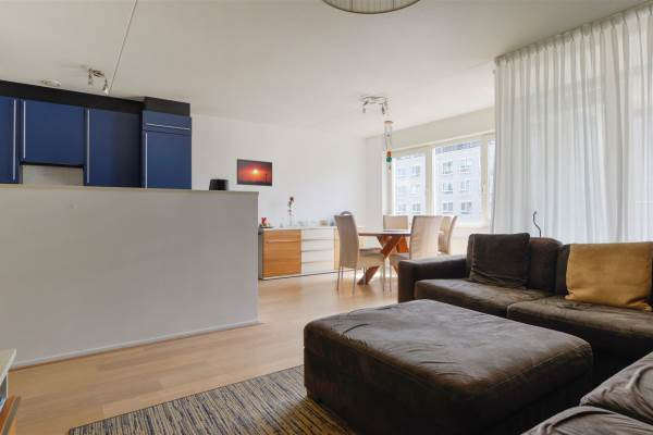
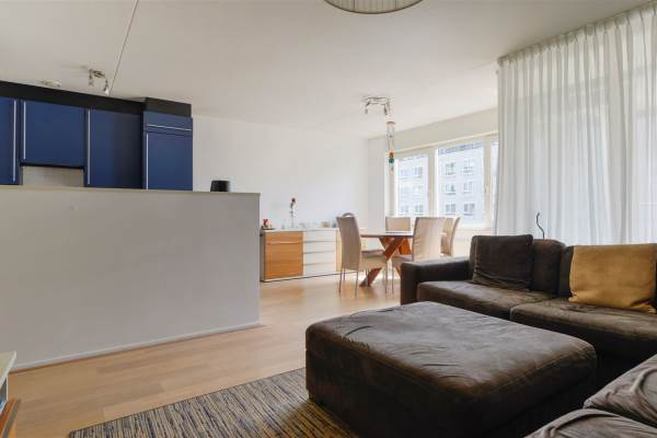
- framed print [236,158,273,187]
